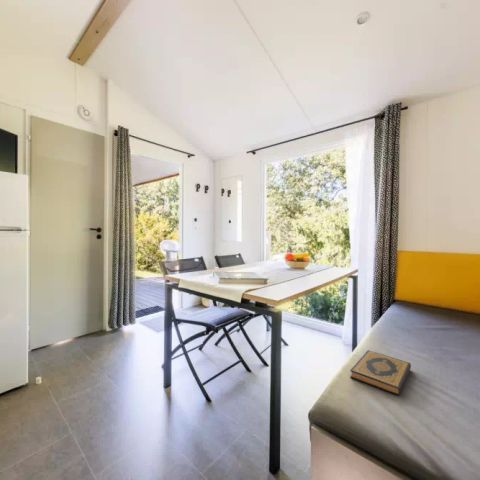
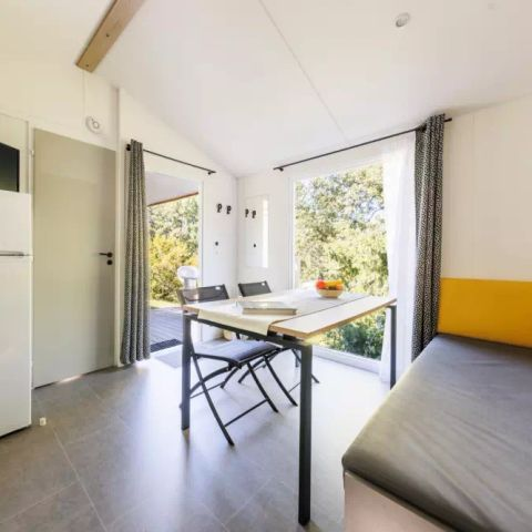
- hardback book [349,349,412,396]
